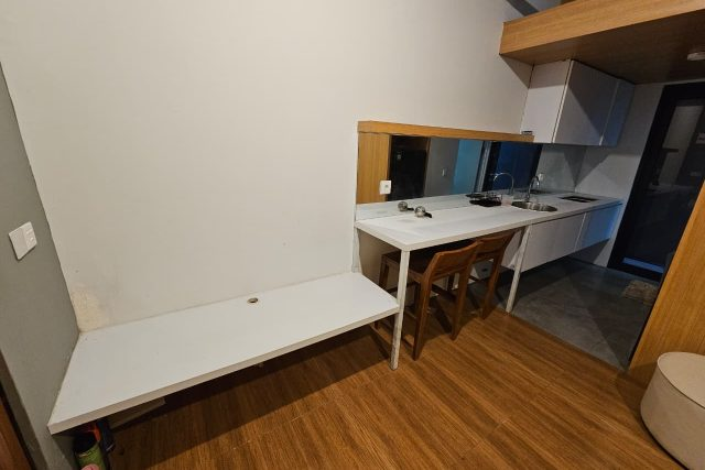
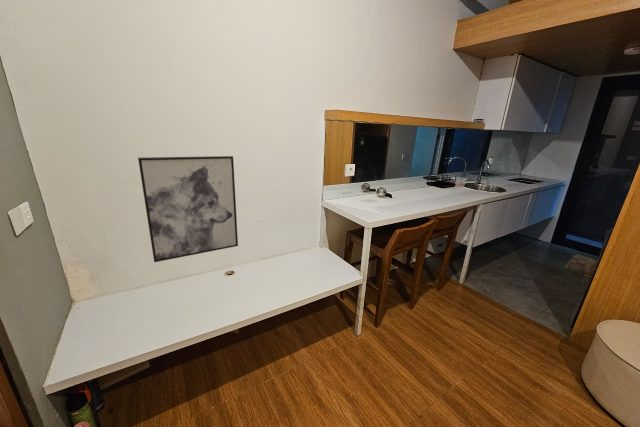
+ wall art [137,155,239,263]
